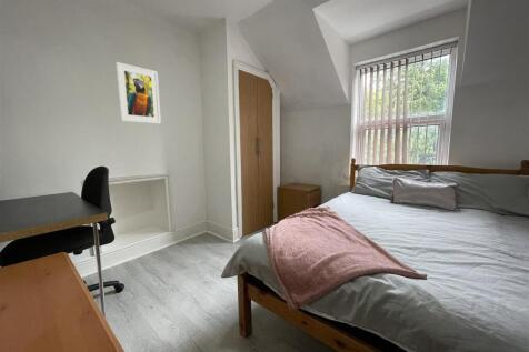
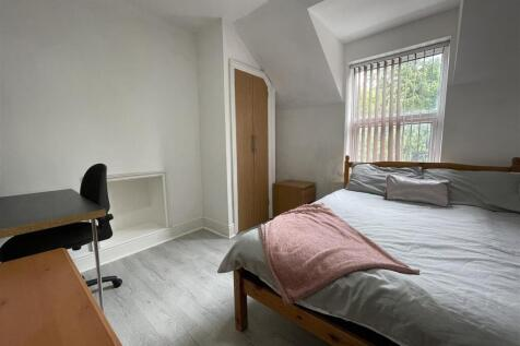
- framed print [114,61,162,125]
